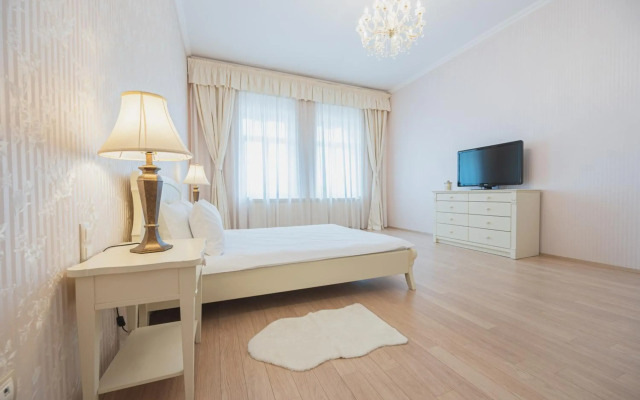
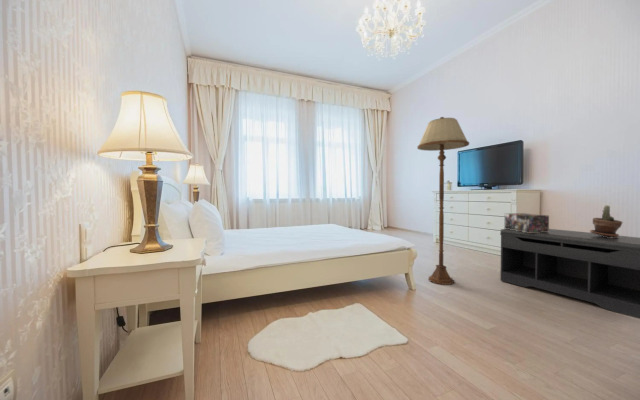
+ potted plant [589,204,623,238]
+ bench [499,228,640,320]
+ floor lamp [416,116,470,286]
+ decorative box [503,212,550,233]
